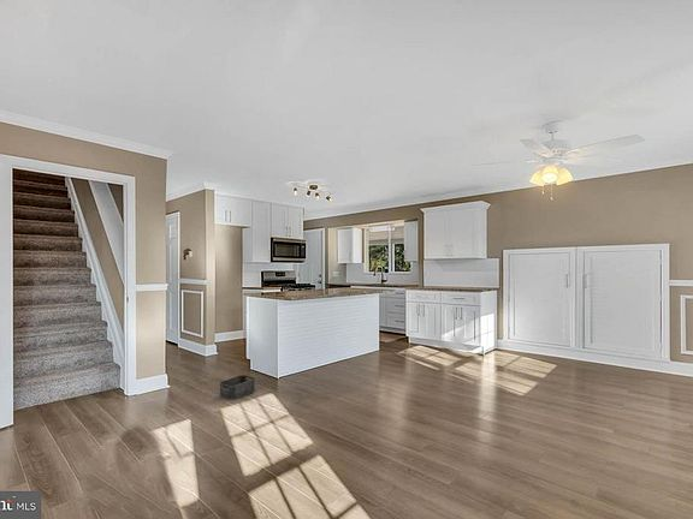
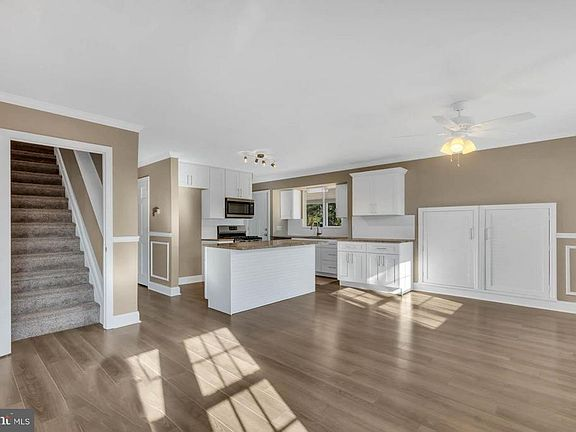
- storage bin [219,374,256,401]
